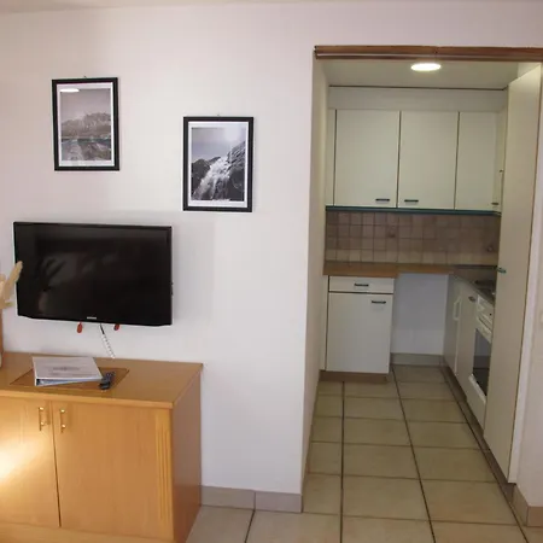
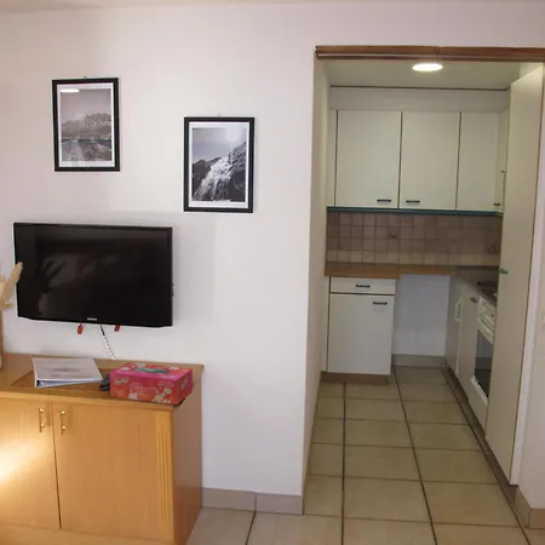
+ tissue box [109,361,194,406]
